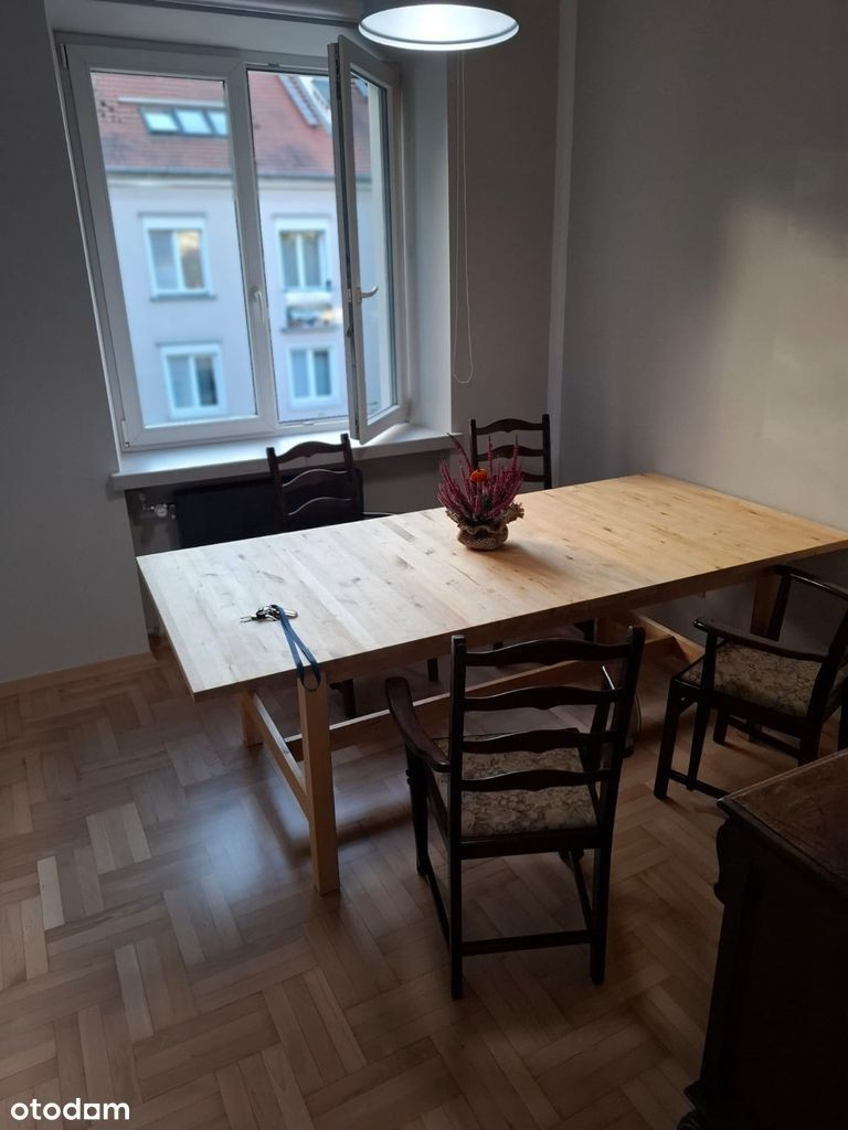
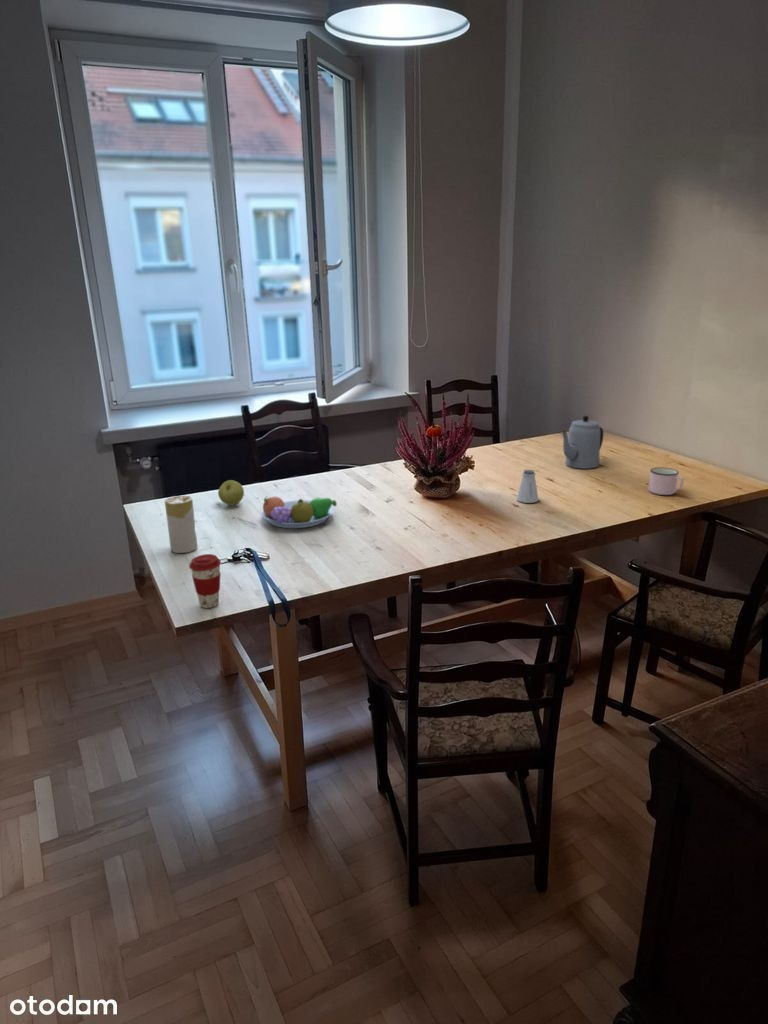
+ teapot [561,415,604,470]
+ candle [164,495,199,554]
+ apple [217,479,245,506]
+ mug [648,466,685,496]
+ coffee cup [188,553,222,609]
+ saltshaker [516,469,539,504]
+ fruit bowl [261,495,338,529]
